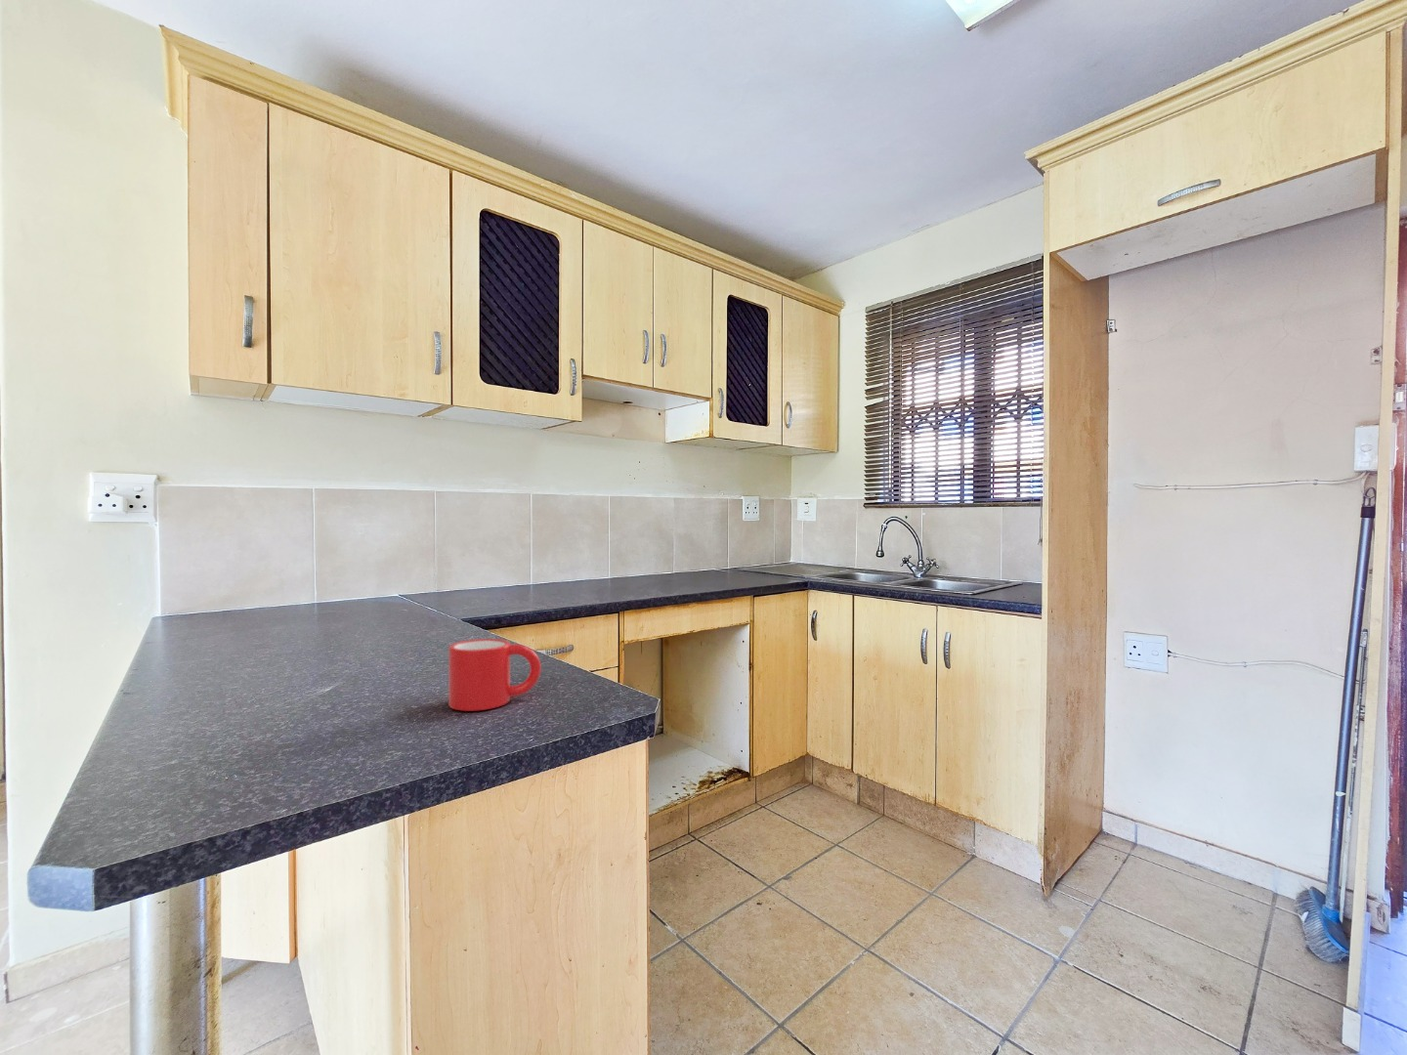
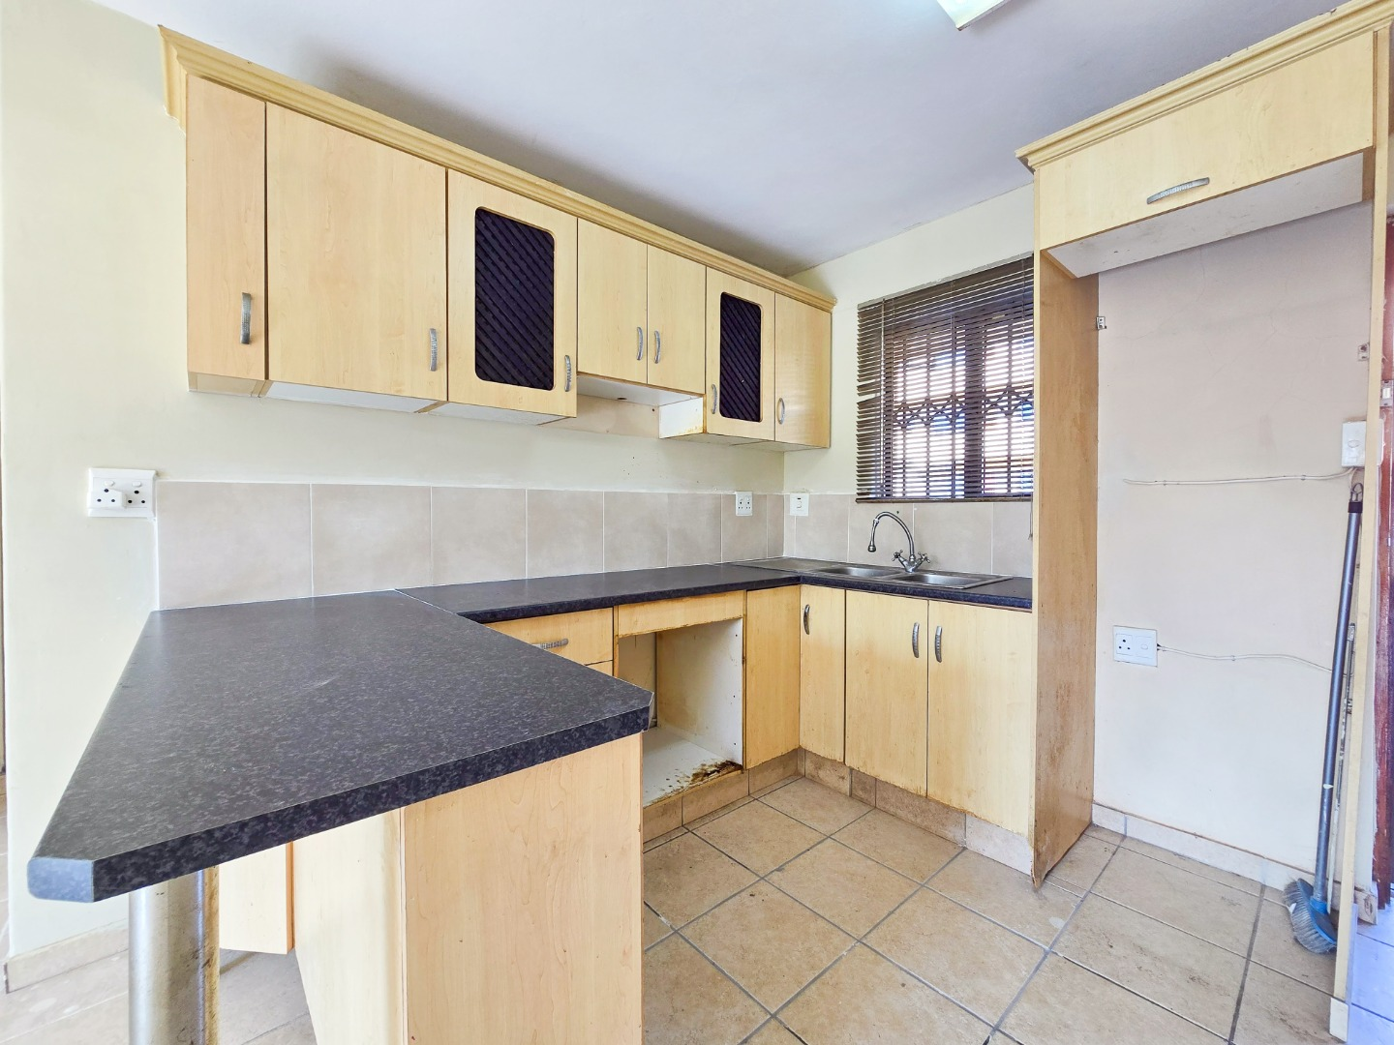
- mug [448,638,542,713]
